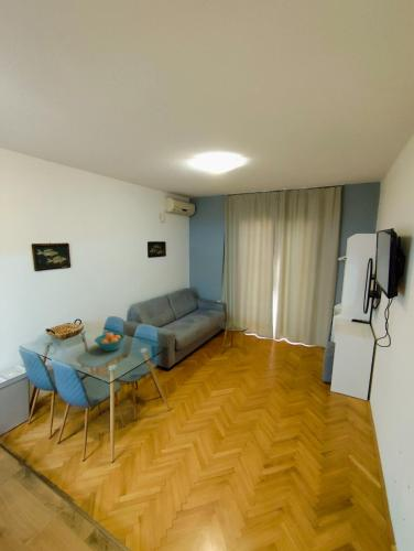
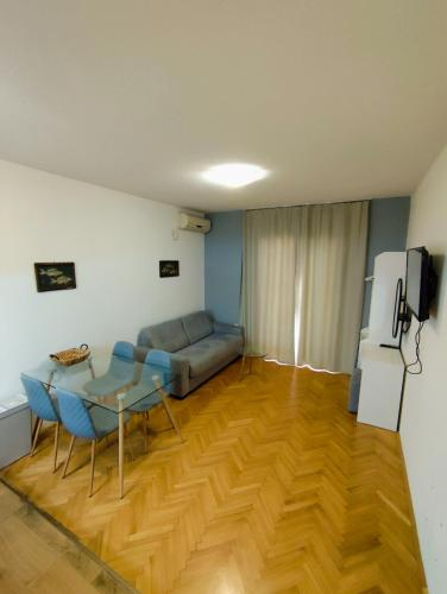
- fruit bowl [94,332,126,353]
